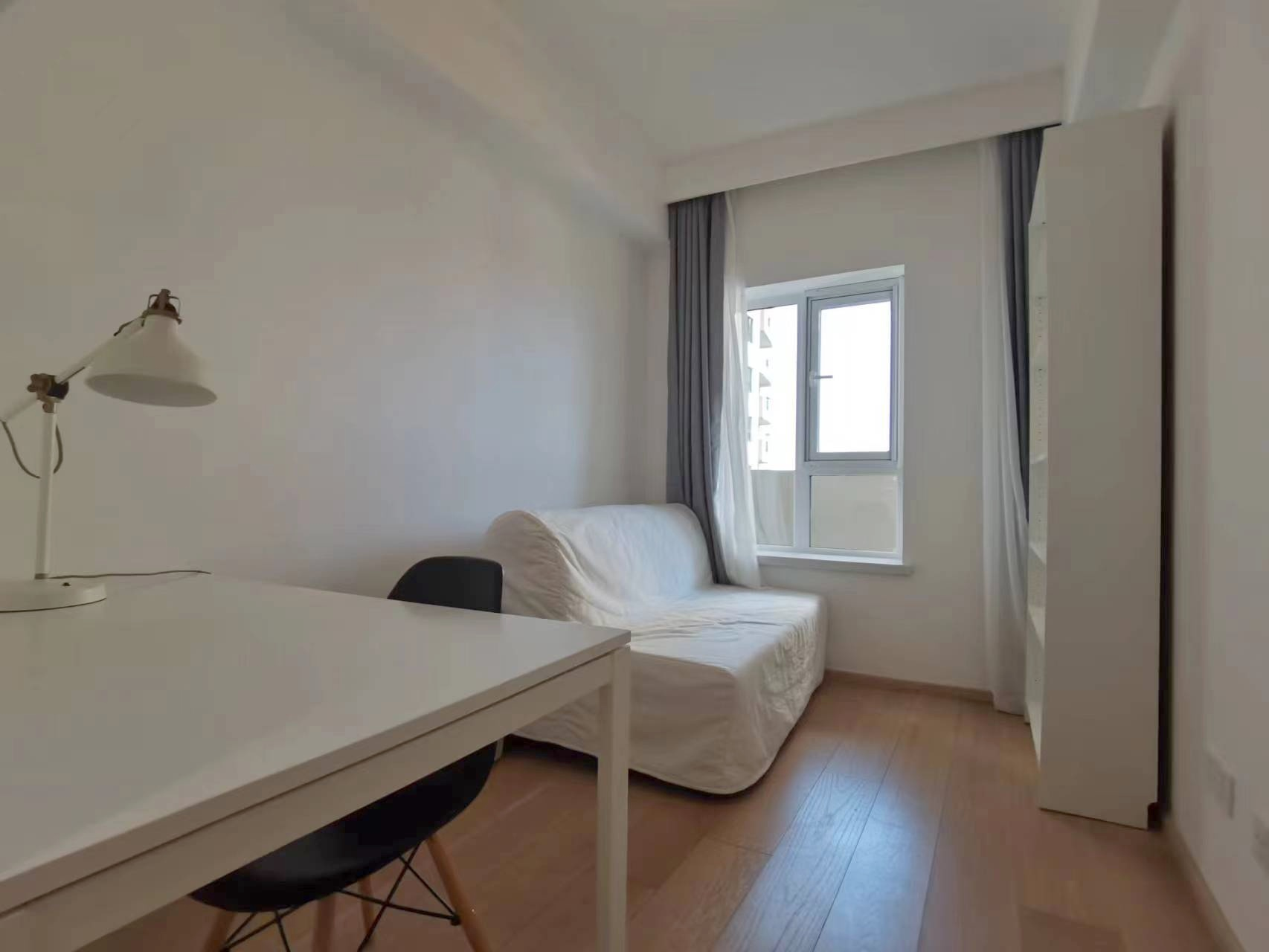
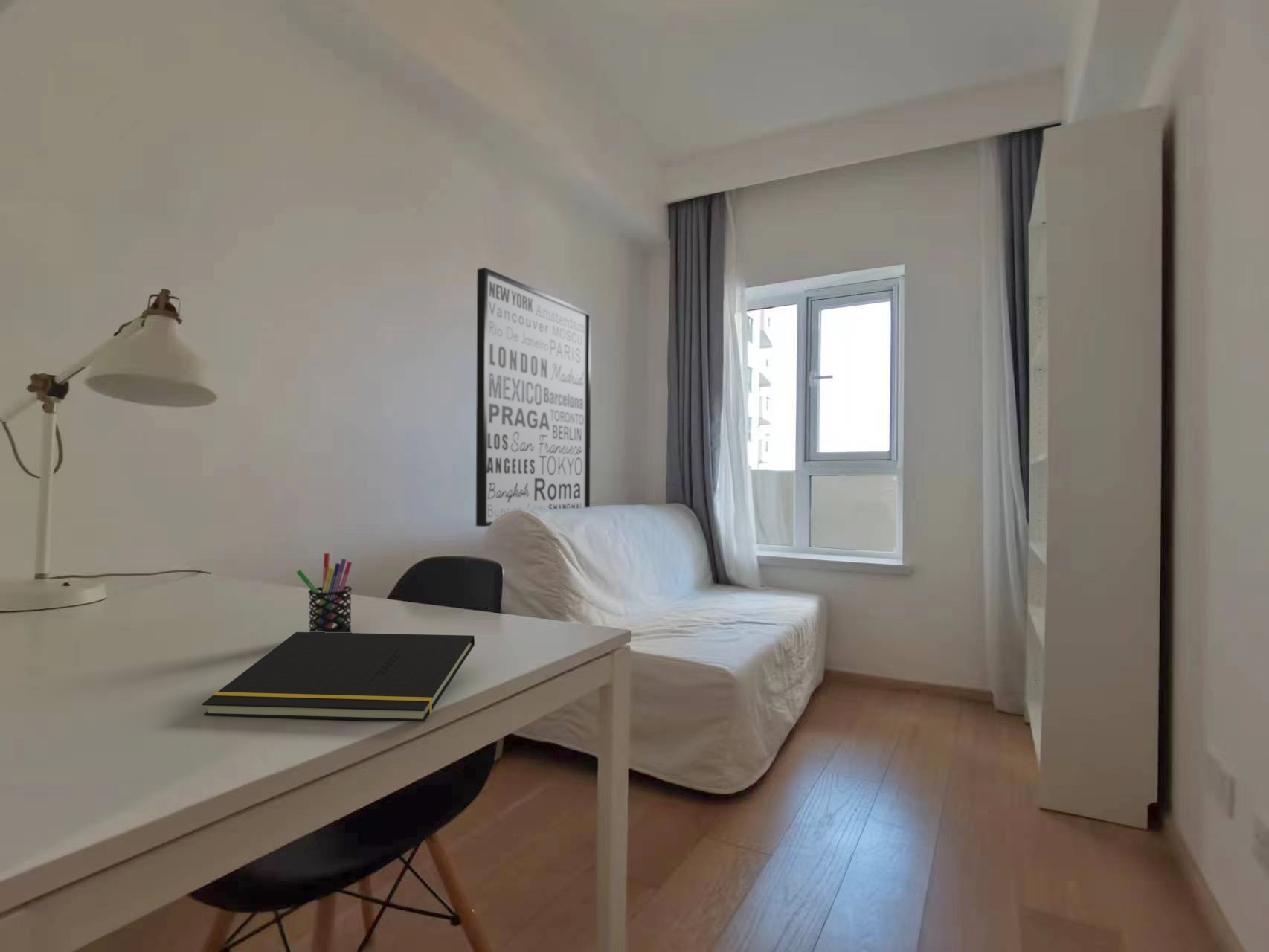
+ wall art [475,267,592,527]
+ notepad [202,631,475,723]
+ pen holder [295,553,353,633]
